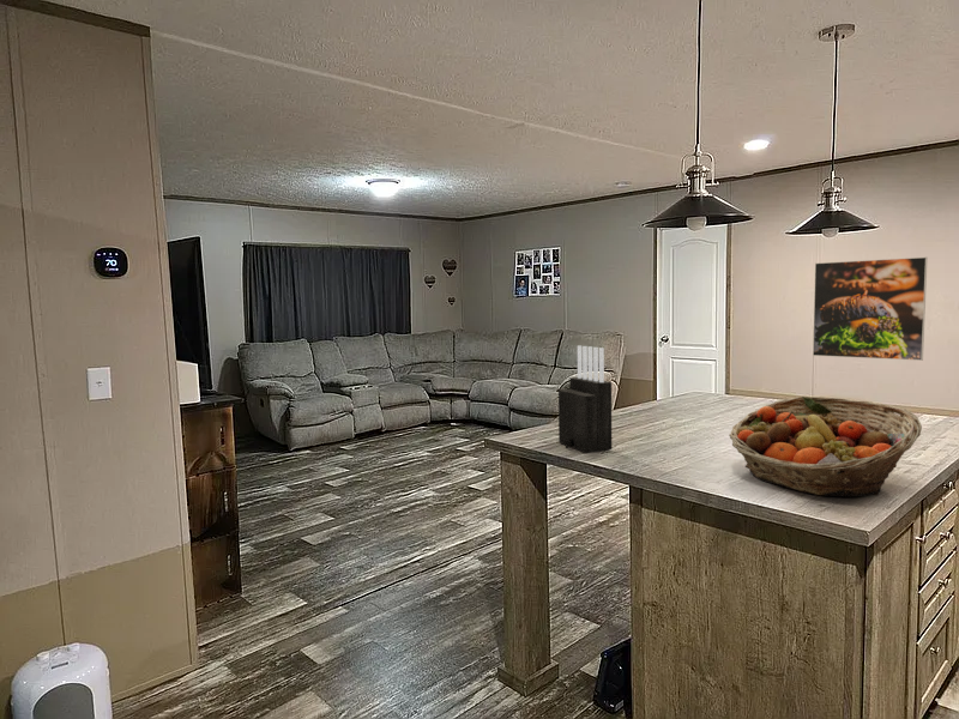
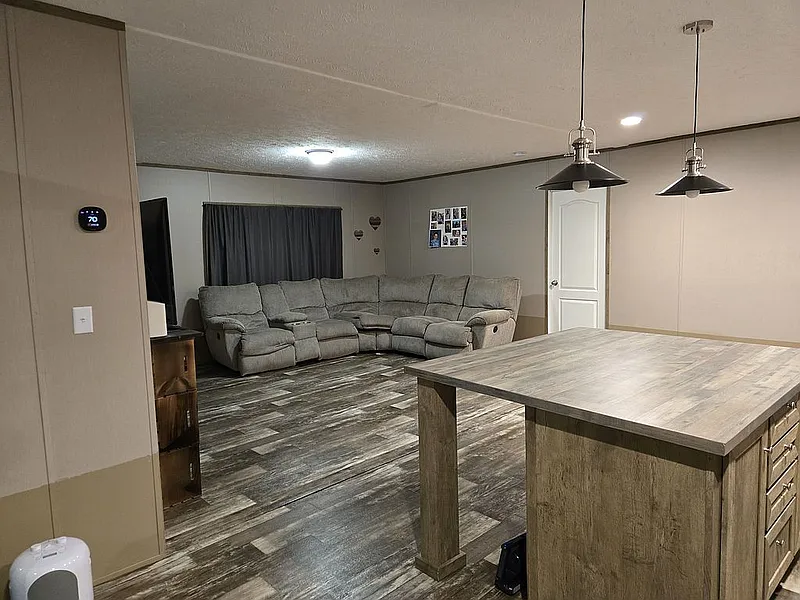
- fruit basket [728,395,923,499]
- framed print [812,256,928,362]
- knife block [557,344,613,454]
